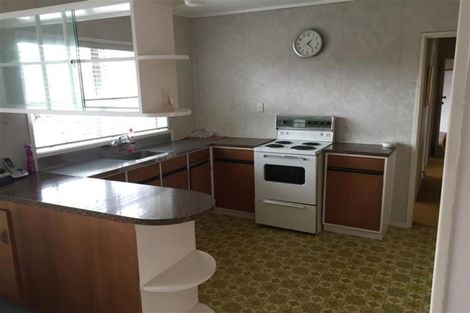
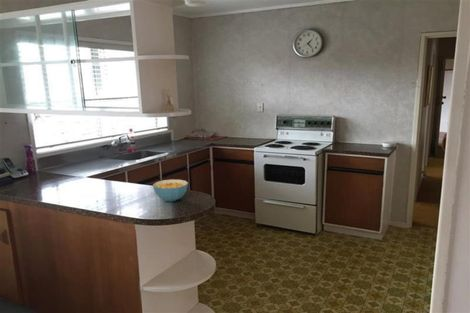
+ cereal bowl [152,178,189,203]
